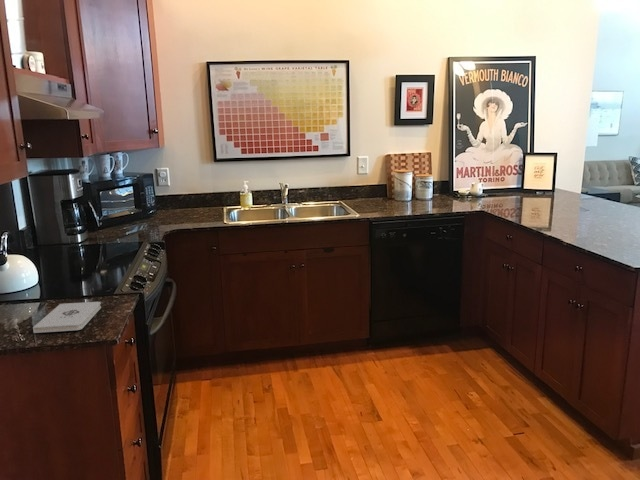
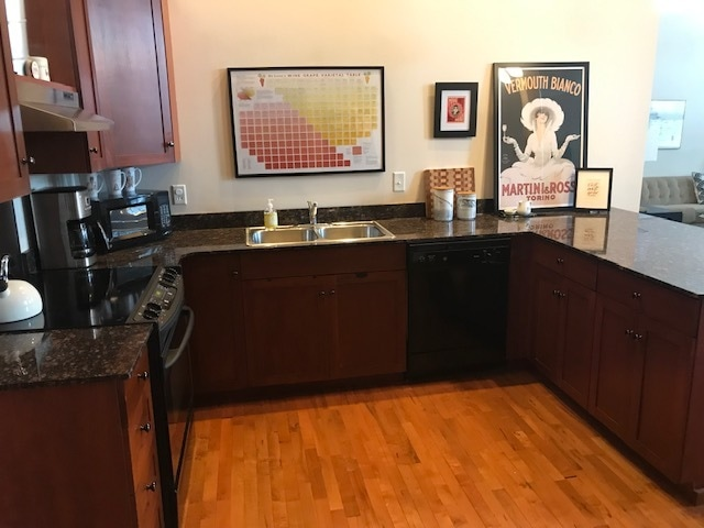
- notepad [32,301,102,334]
